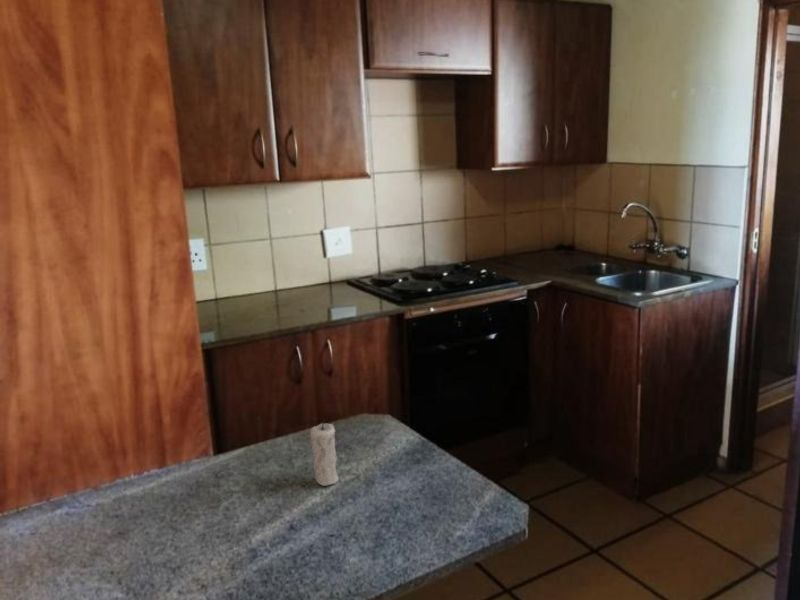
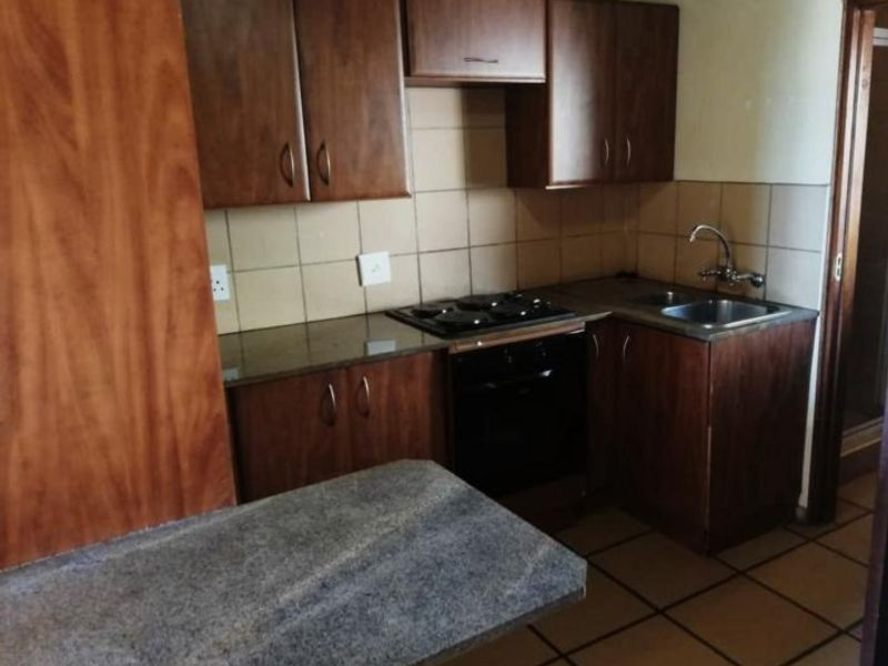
- candle [309,416,340,487]
